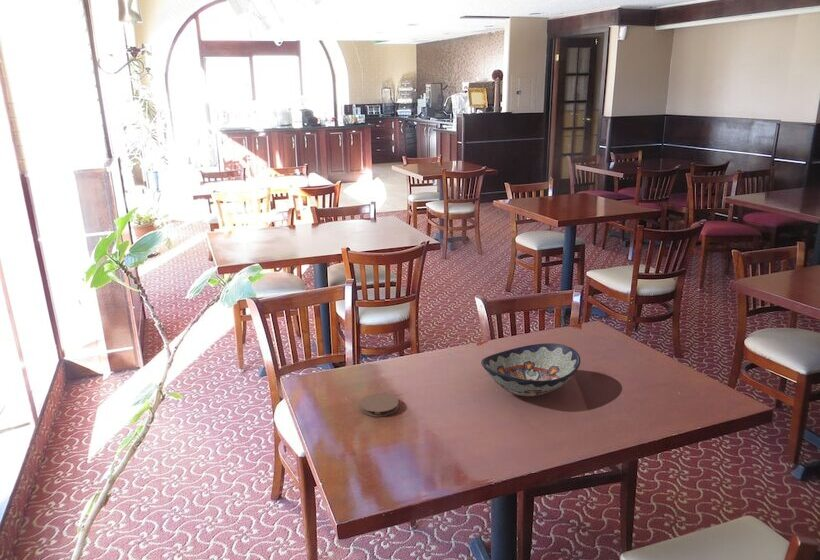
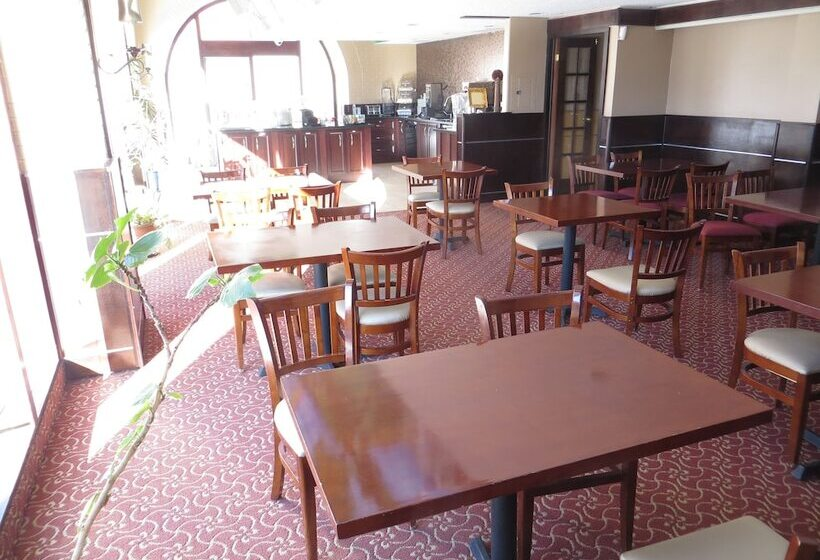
- decorative bowl [480,342,582,397]
- coaster [359,392,400,418]
